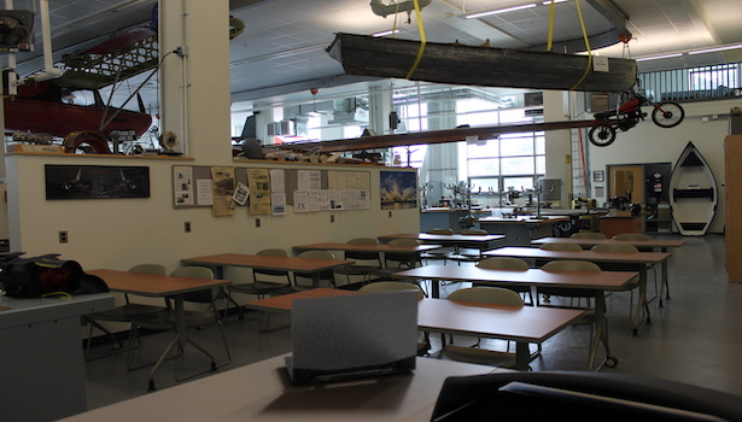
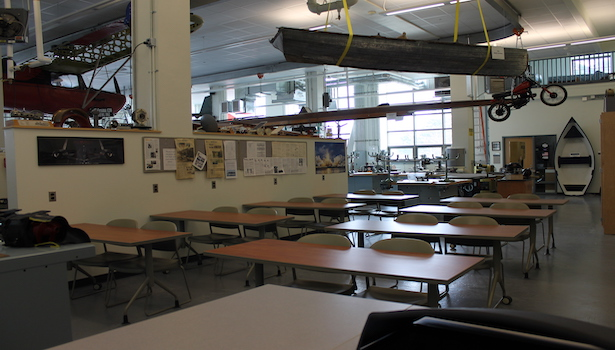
- laptop computer [282,288,420,386]
